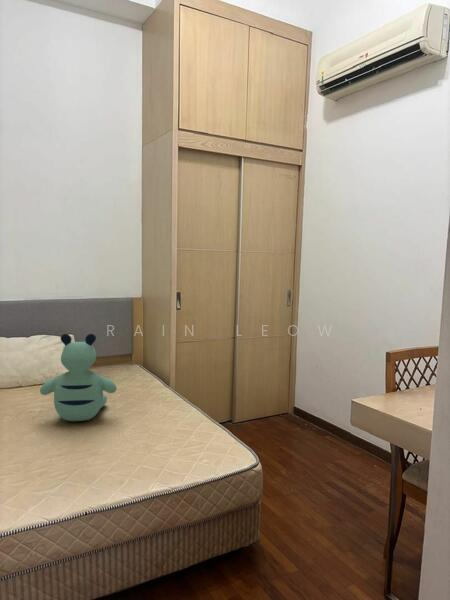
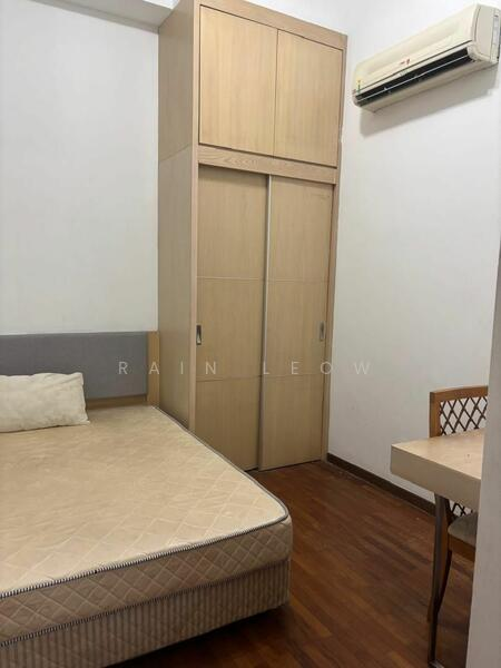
- bear [39,333,118,422]
